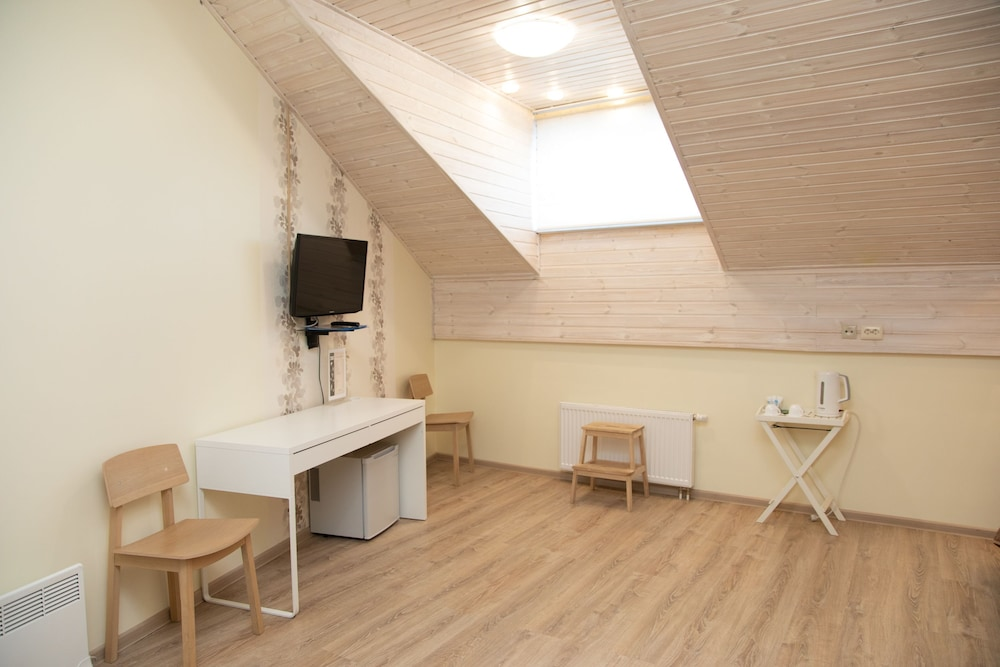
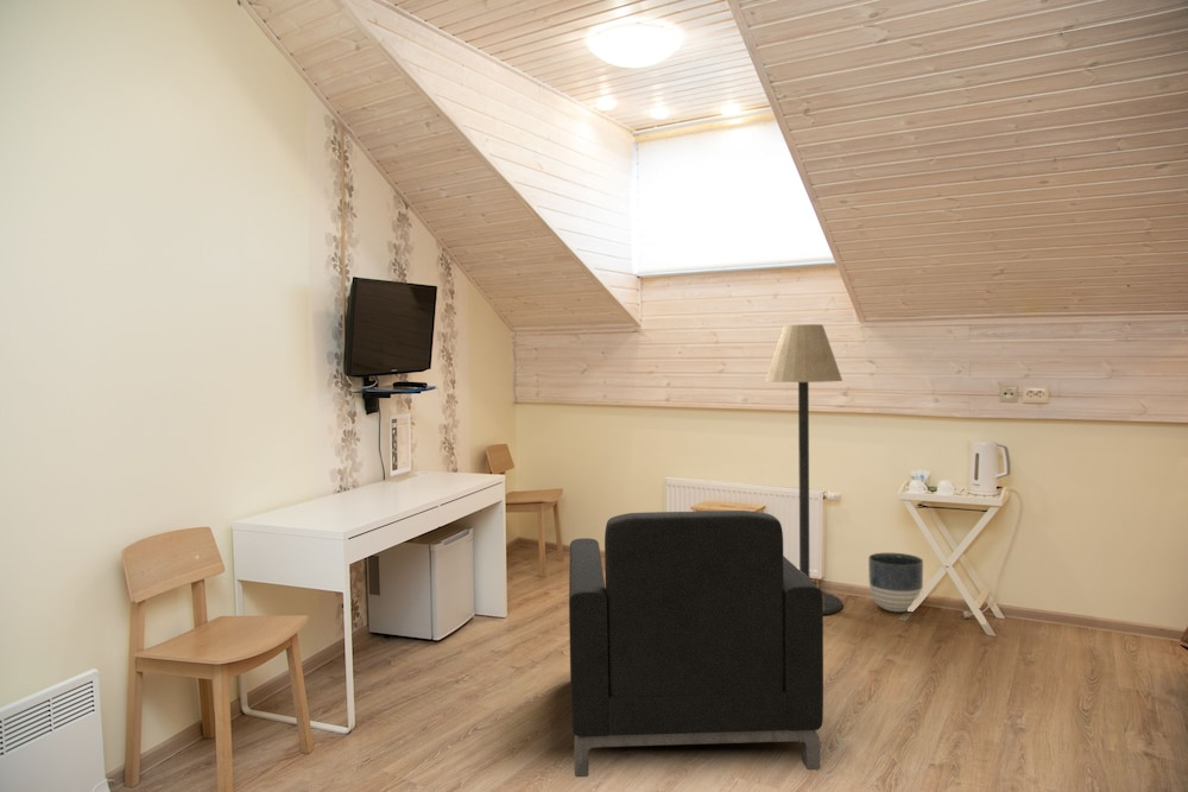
+ planter [867,552,924,613]
+ armchair [568,509,824,778]
+ floor lamp [764,323,843,615]
